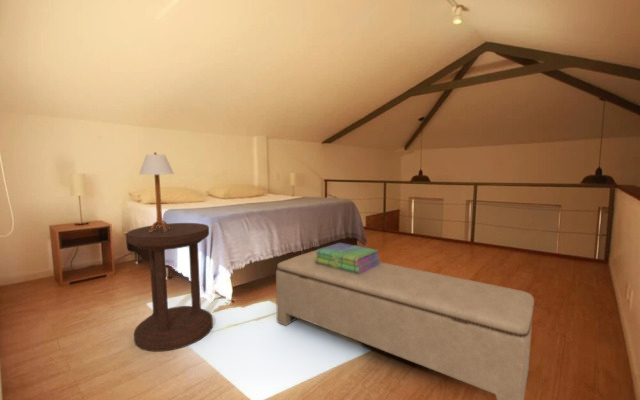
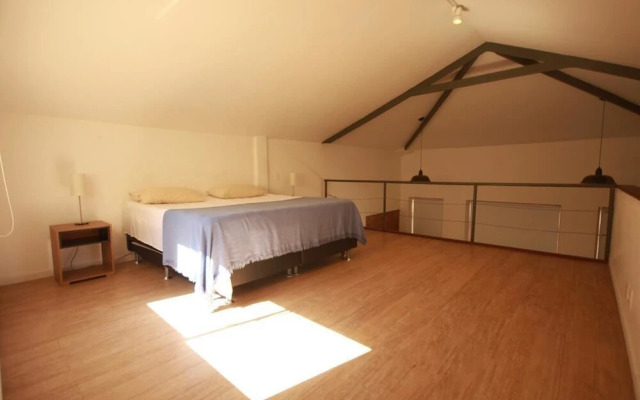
- bench [275,249,536,400]
- side table [126,222,214,353]
- stack of books [314,242,381,274]
- table lamp [138,151,175,232]
